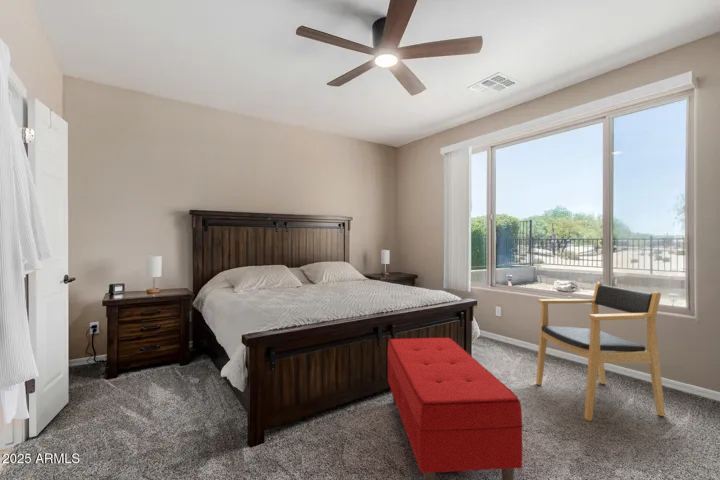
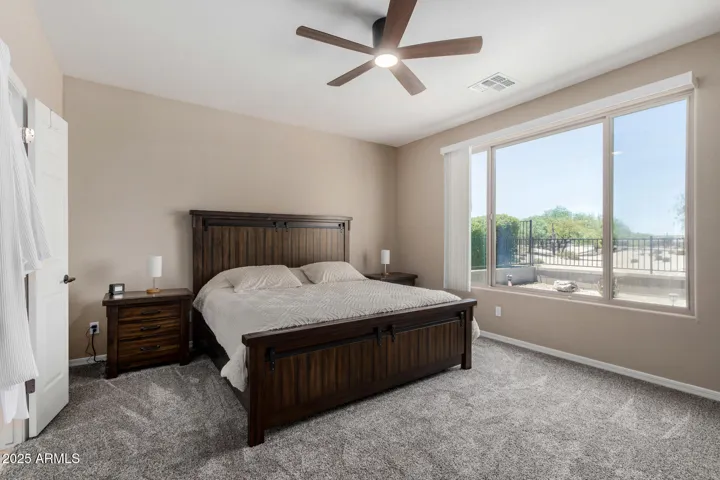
- bench [386,337,524,480]
- armchair [535,281,666,422]
